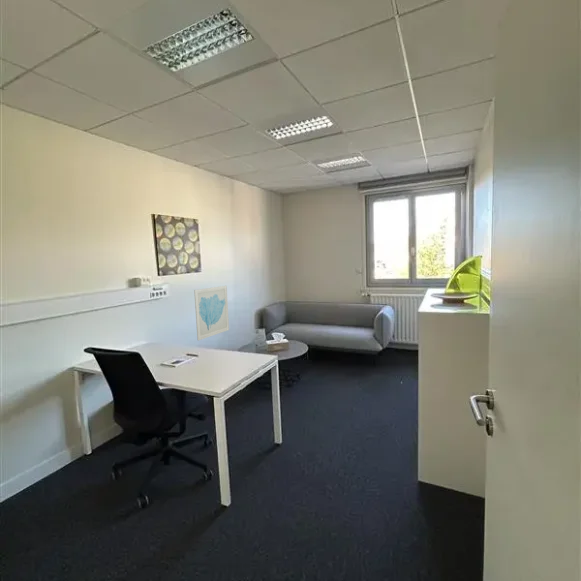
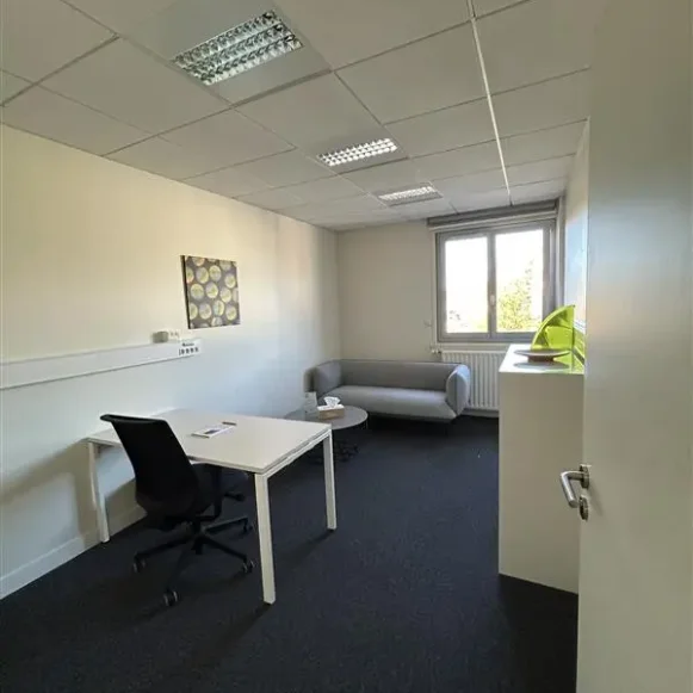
- wall art [193,285,230,341]
